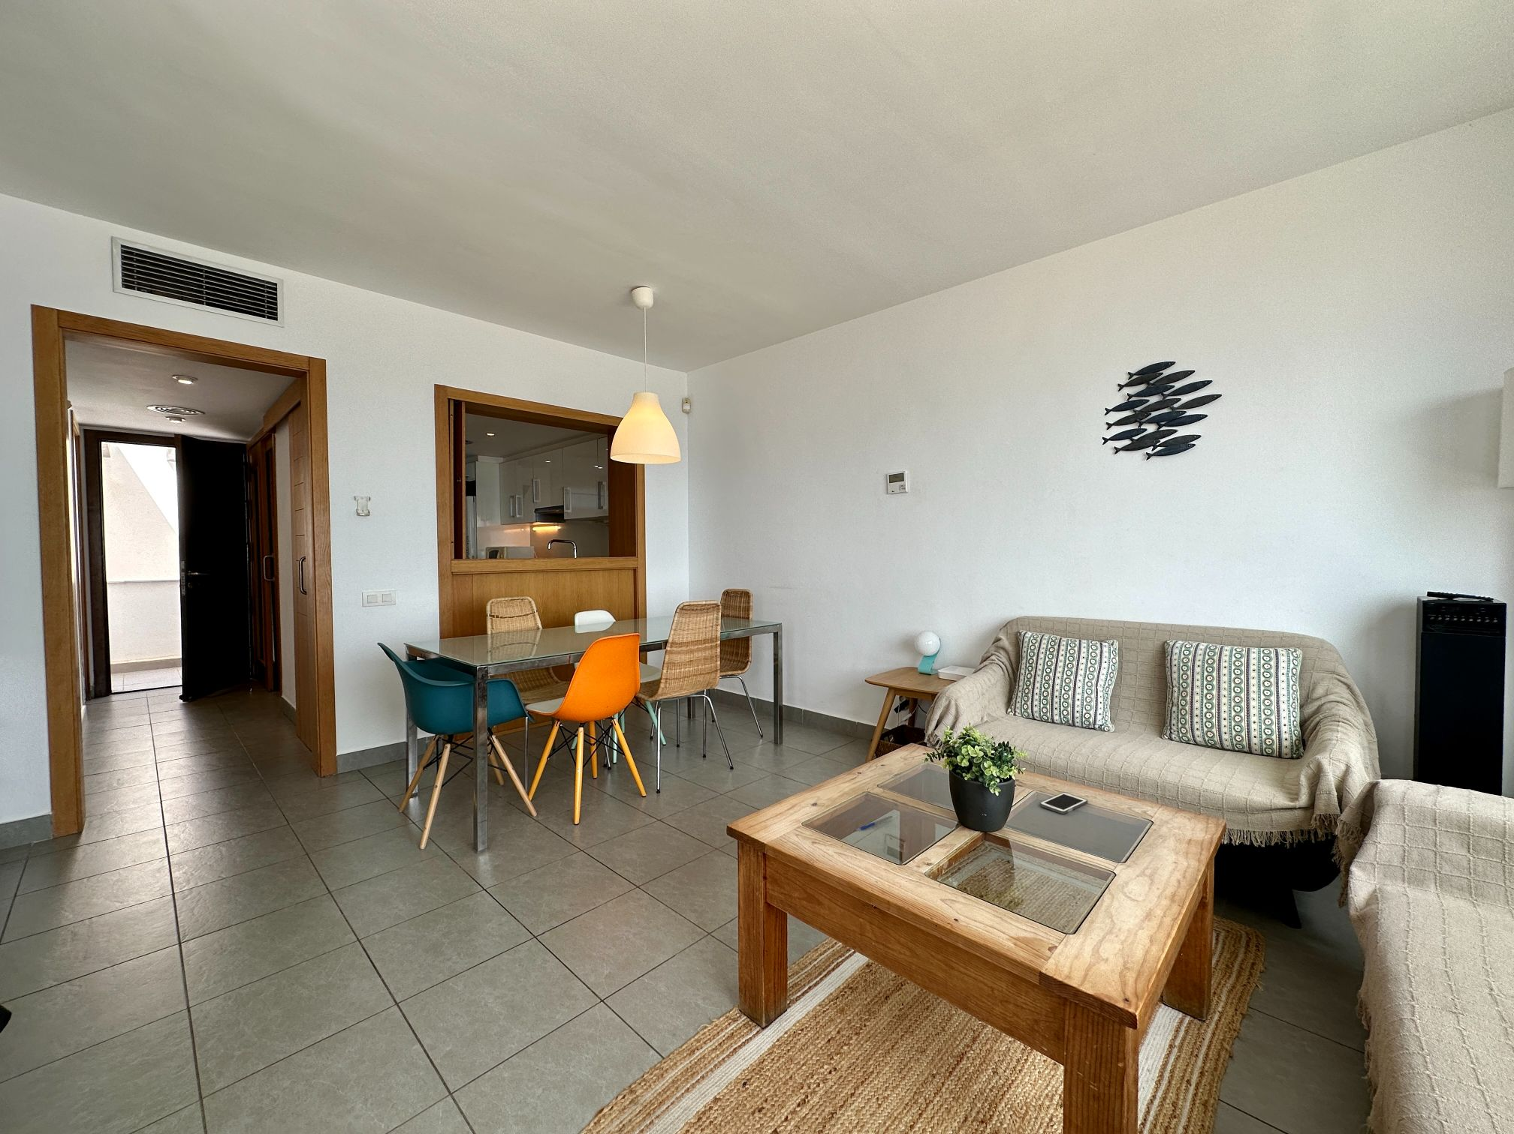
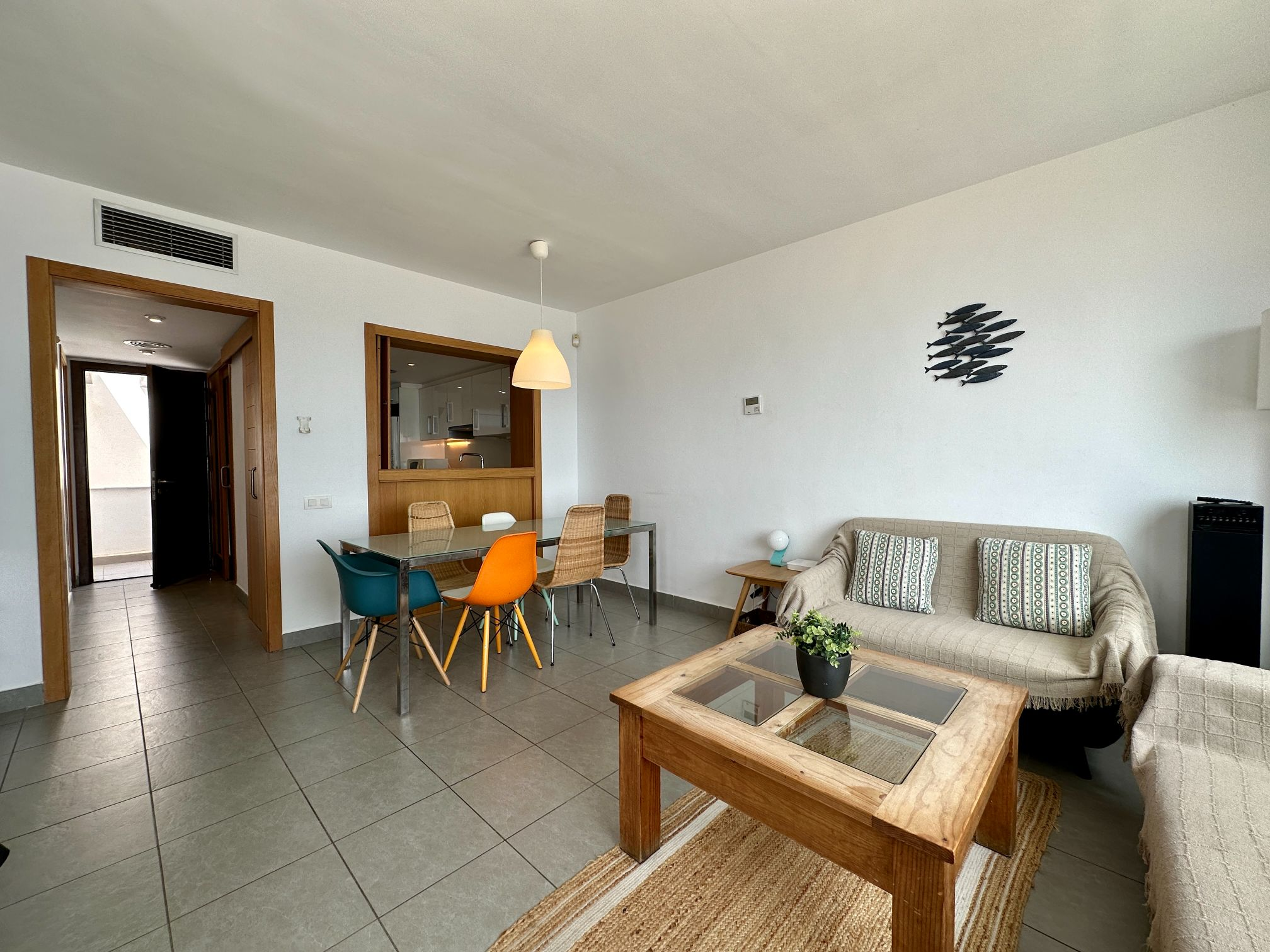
- cell phone [1040,791,1088,815]
- pen [855,815,894,831]
